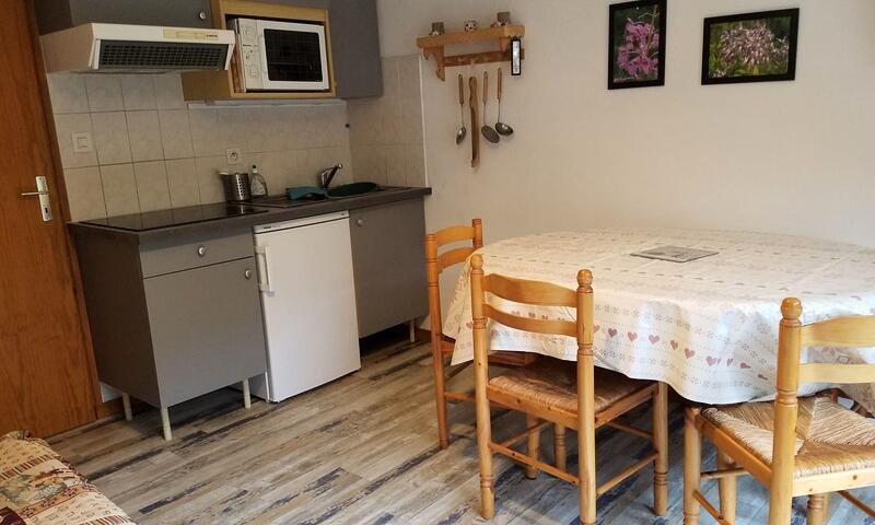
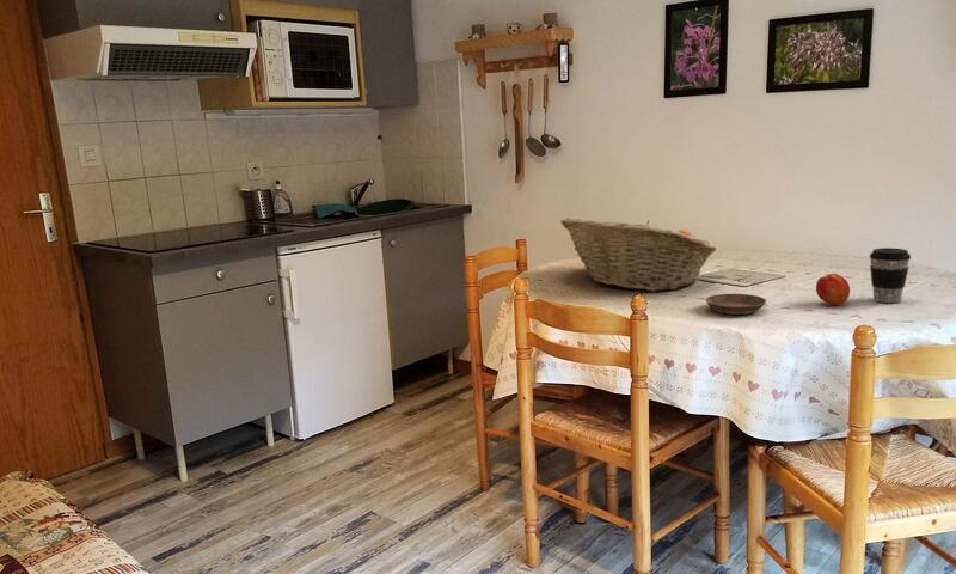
+ saucer [705,293,767,316]
+ peach [815,273,851,306]
+ coffee cup [869,246,912,304]
+ fruit basket [559,216,718,292]
